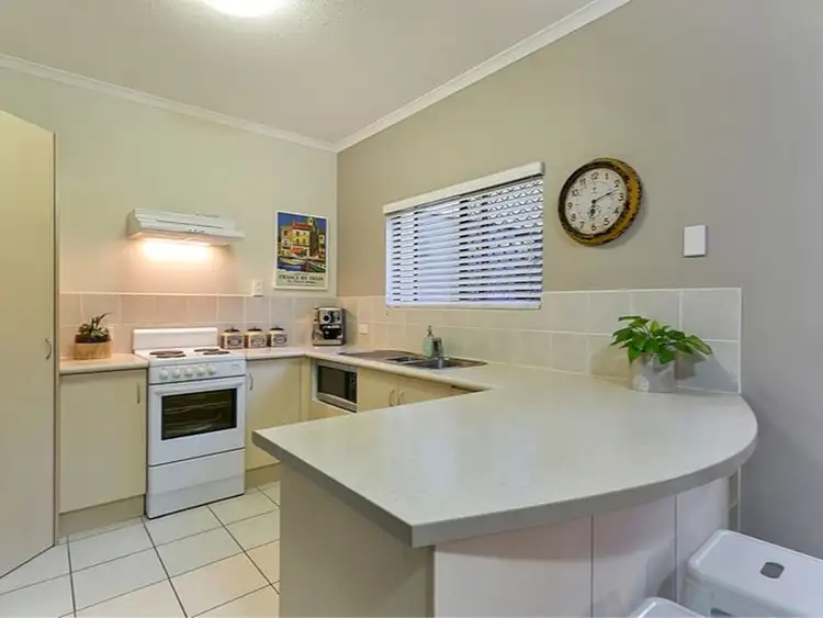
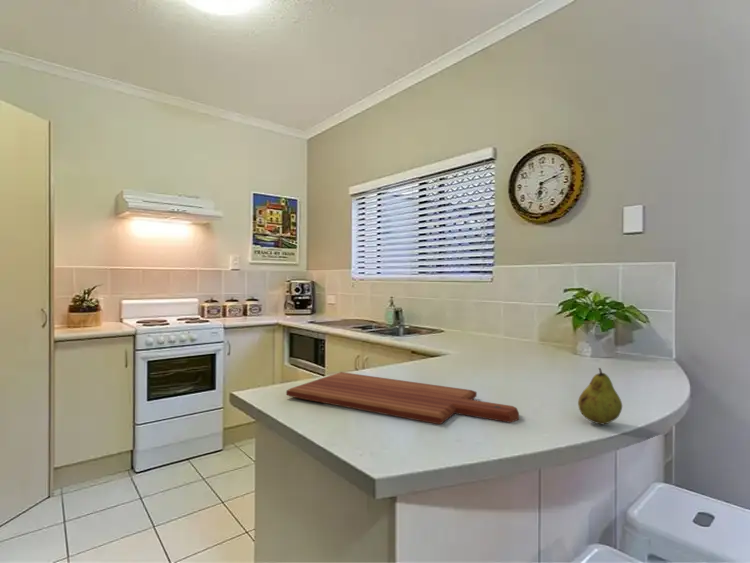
+ fruit [577,367,623,425]
+ cutting board [285,371,520,425]
